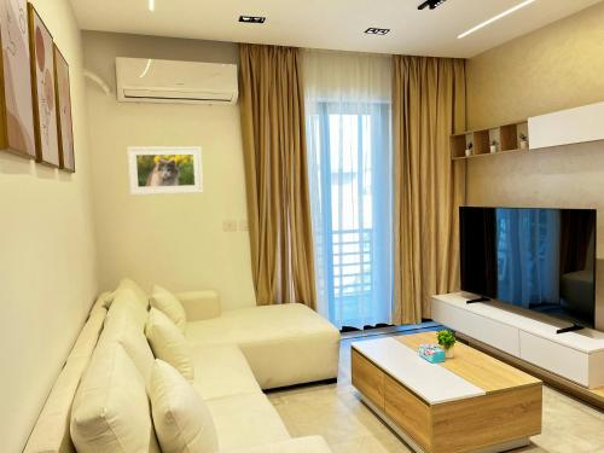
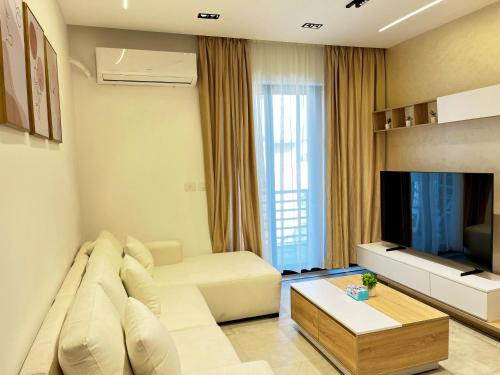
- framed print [126,145,204,197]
